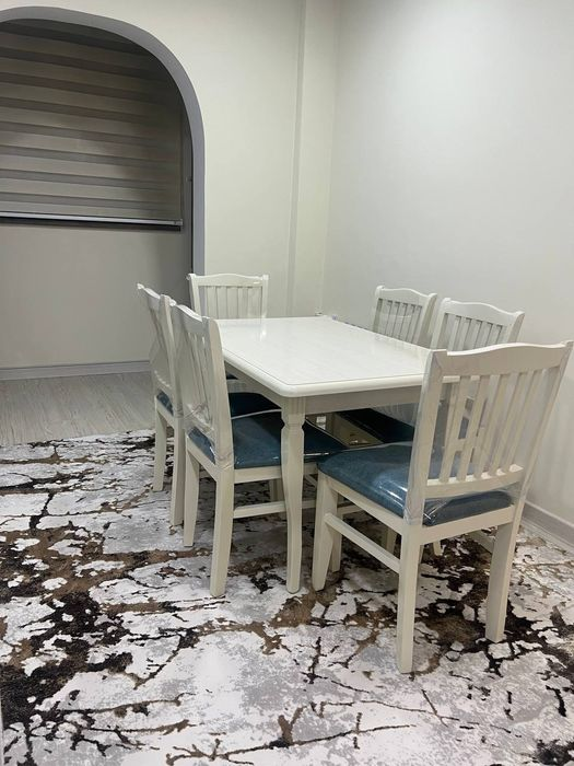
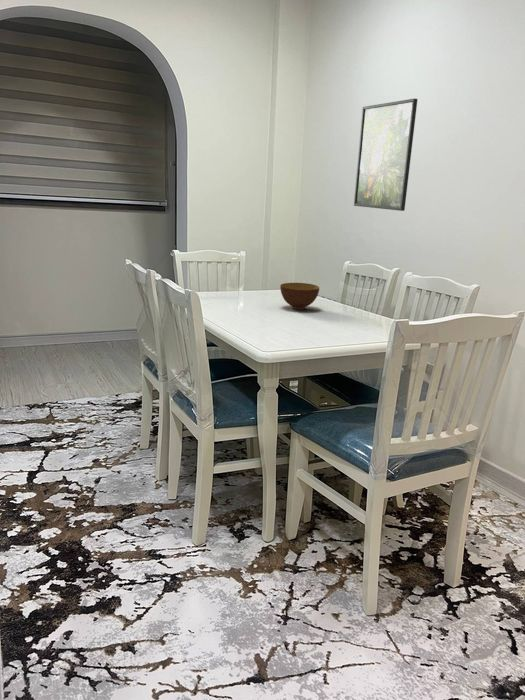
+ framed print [353,98,418,212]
+ bowl [279,282,320,310]
